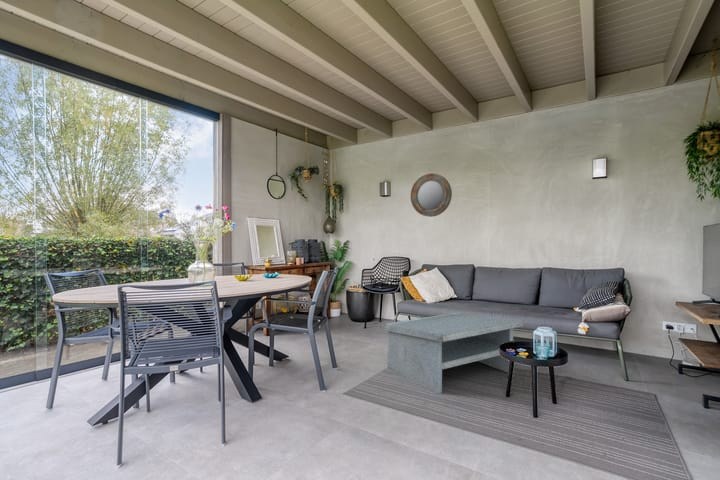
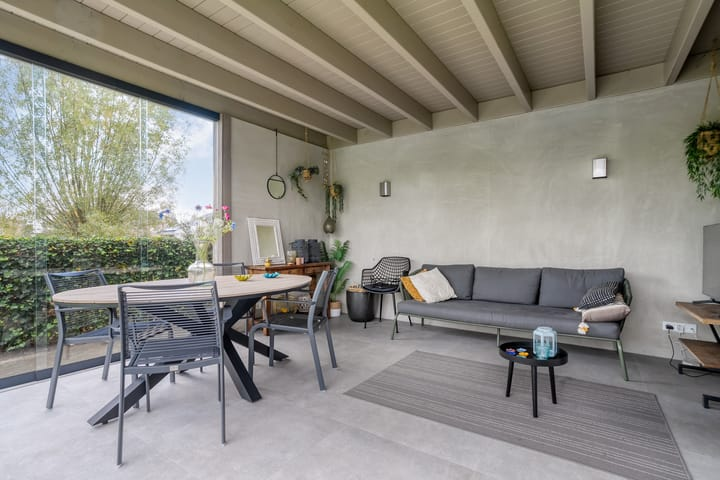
- coffee table [384,311,526,395]
- home mirror [409,172,453,218]
